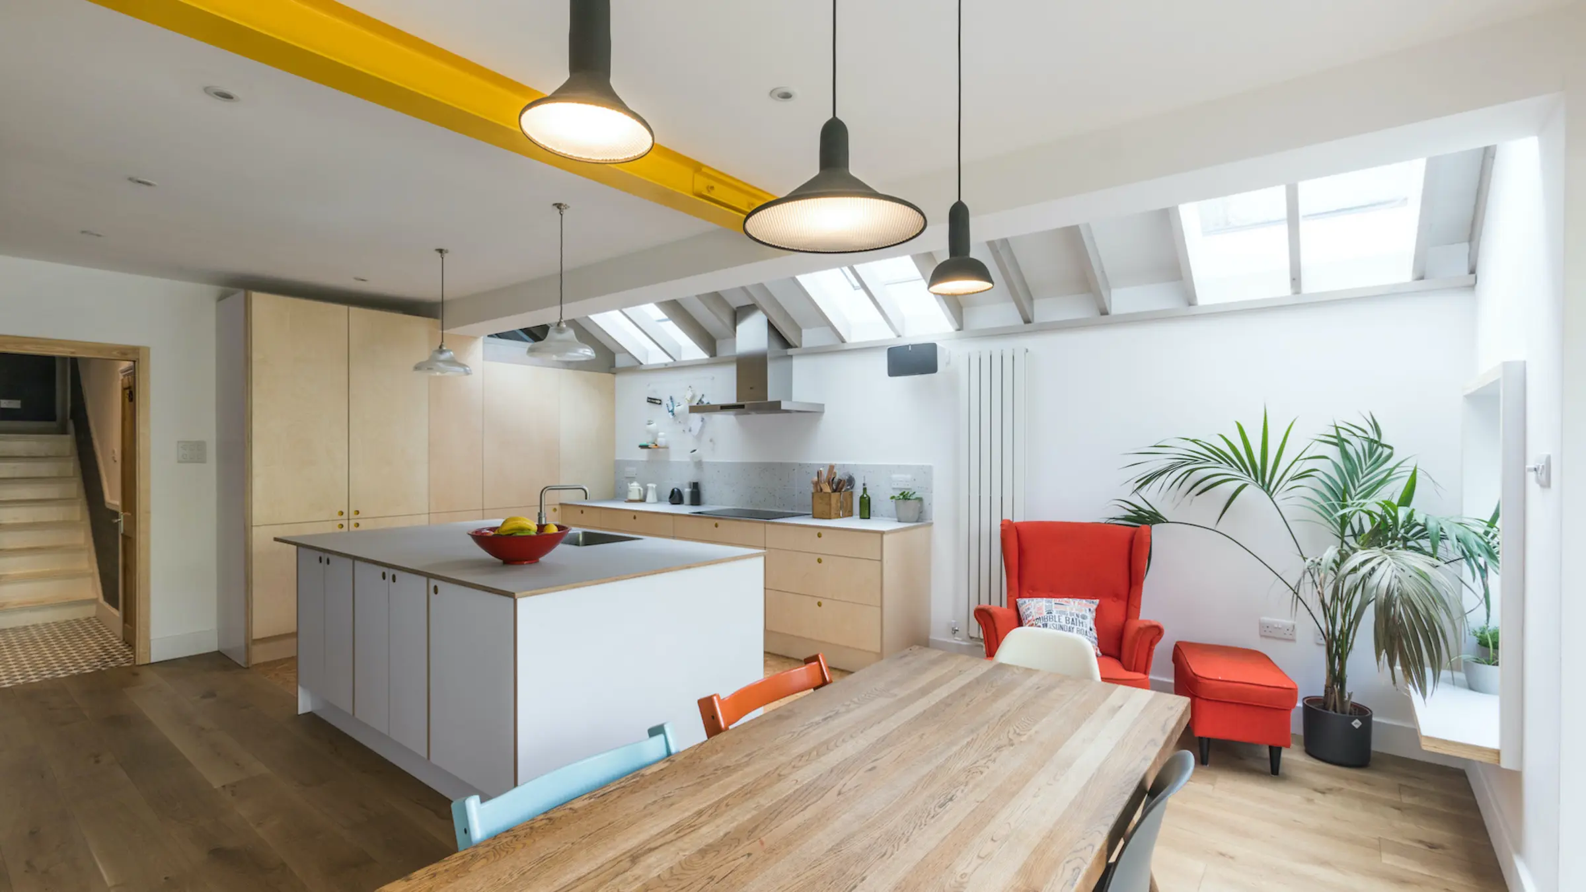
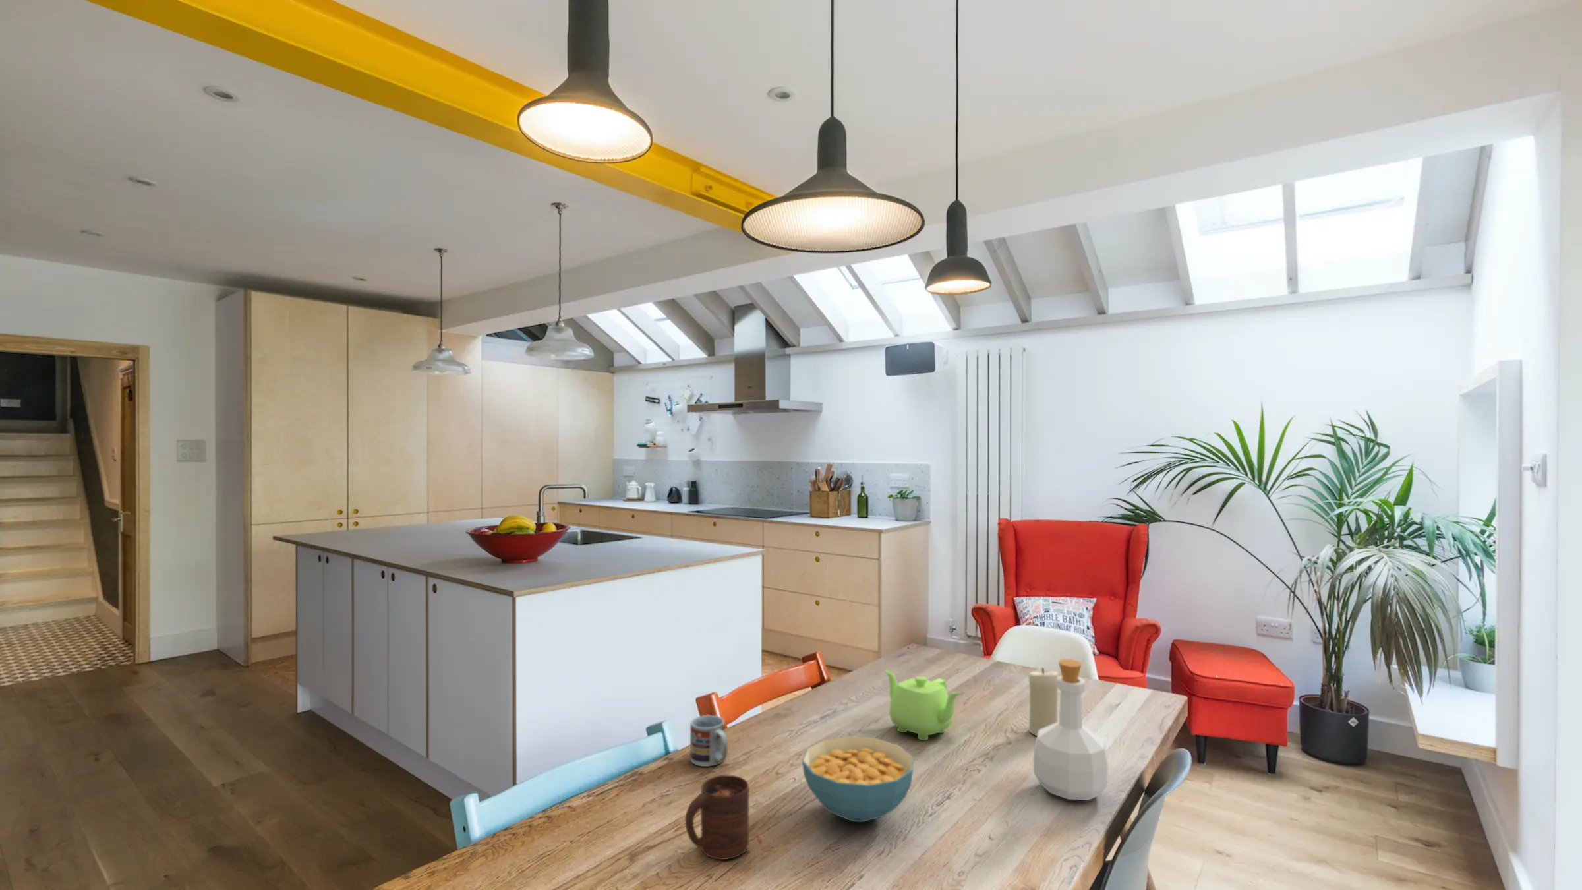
+ cup [690,715,728,767]
+ cup [685,775,750,861]
+ bottle [1033,657,1108,801]
+ teapot [884,668,963,741]
+ candle [1028,667,1059,737]
+ cereal bowl [802,736,914,823]
